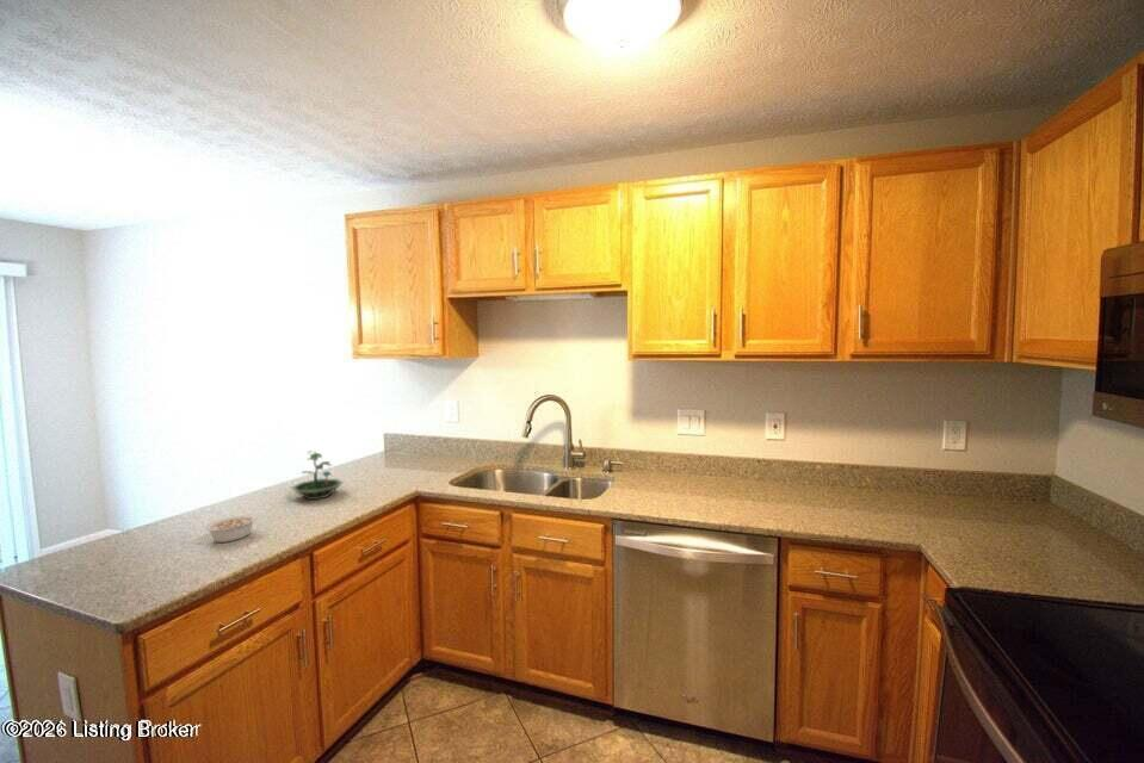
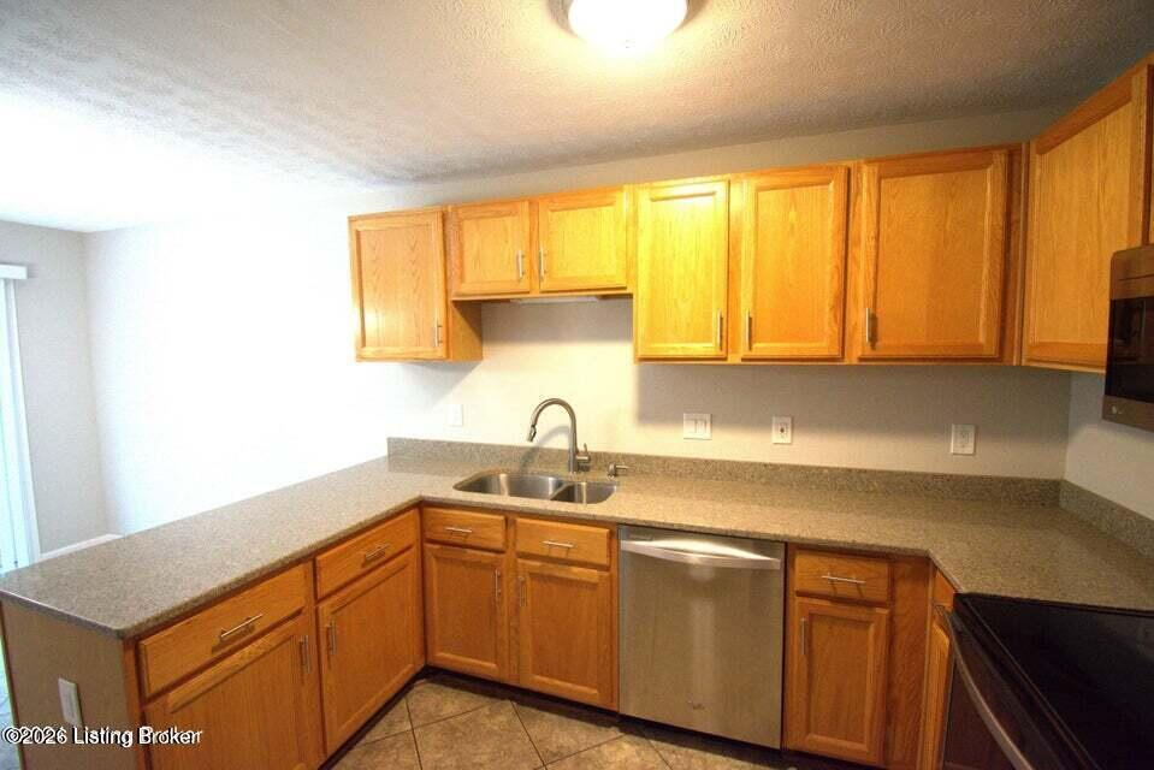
- terrarium [289,451,345,501]
- legume [204,513,266,544]
